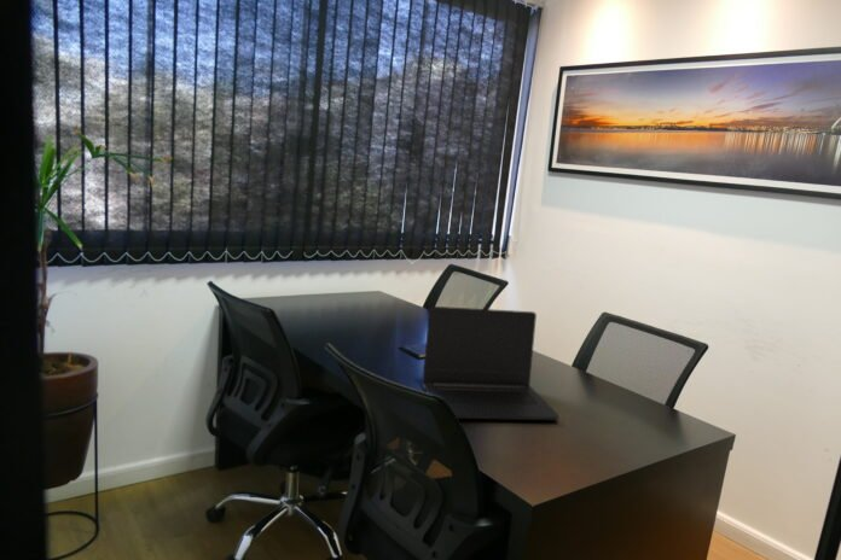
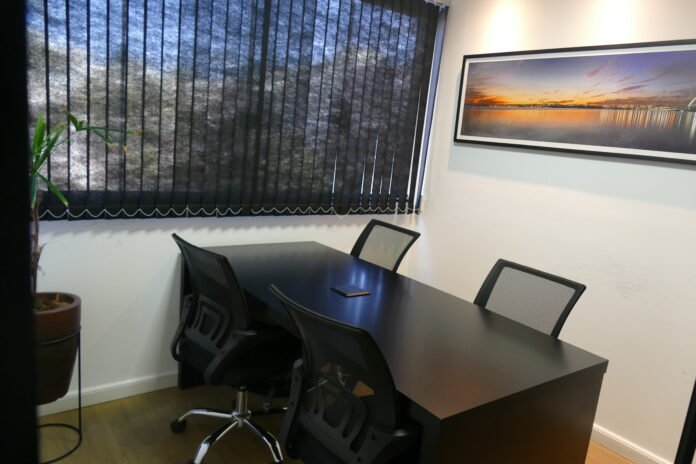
- laptop [422,305,559,421]
